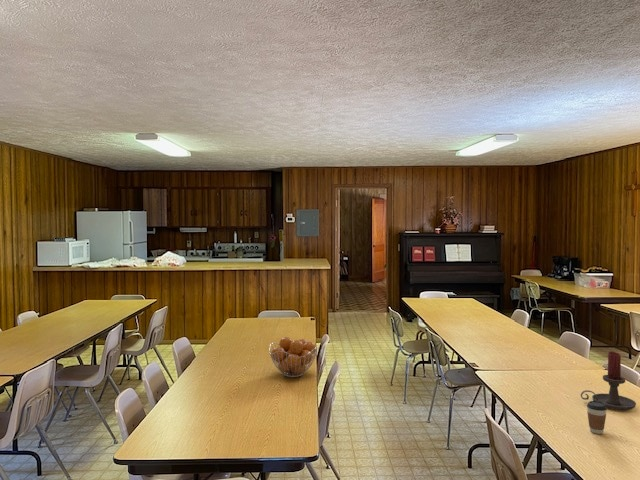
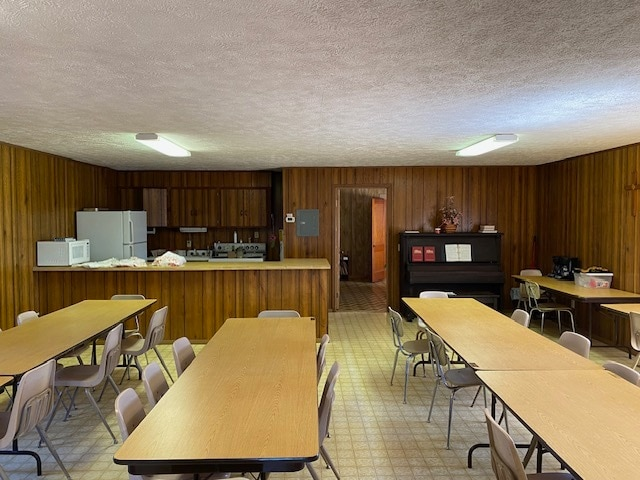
- candle holder [580,350,637,411]
- coffee cup [586,400,608,435]
- fruit basket [268,336,318,378]
